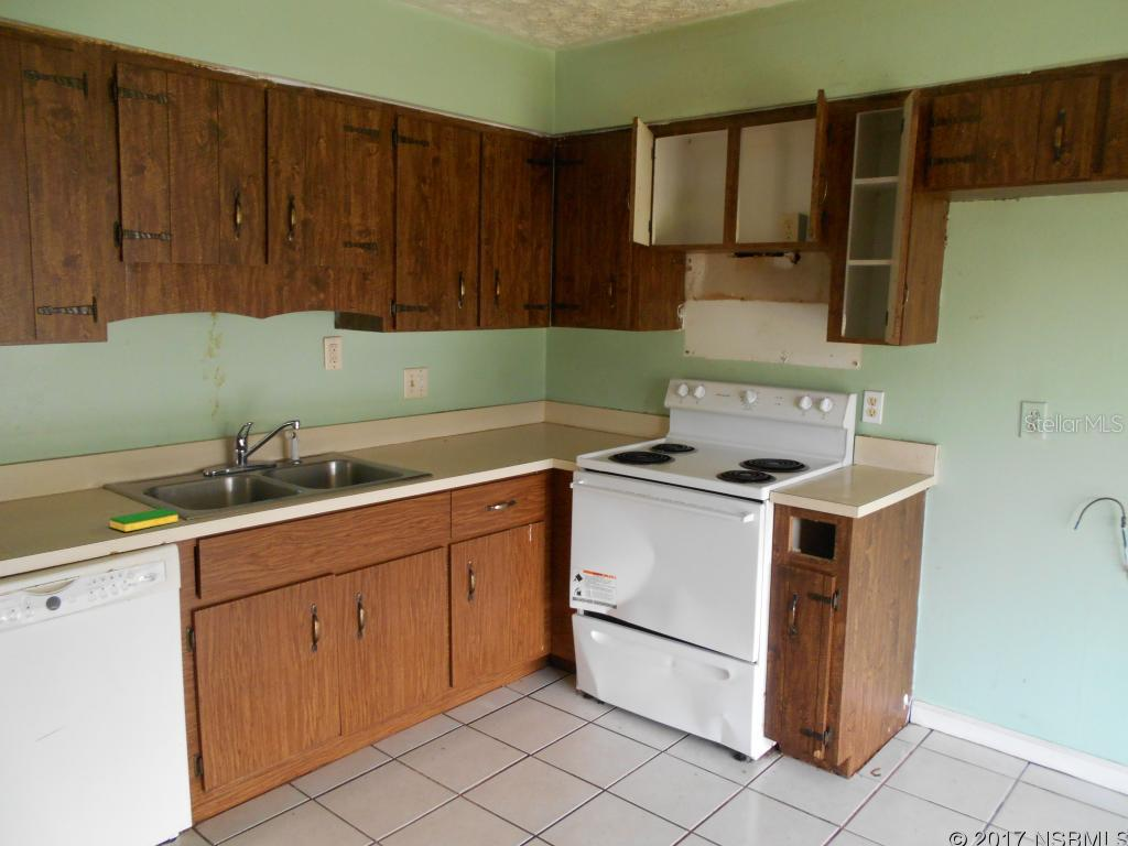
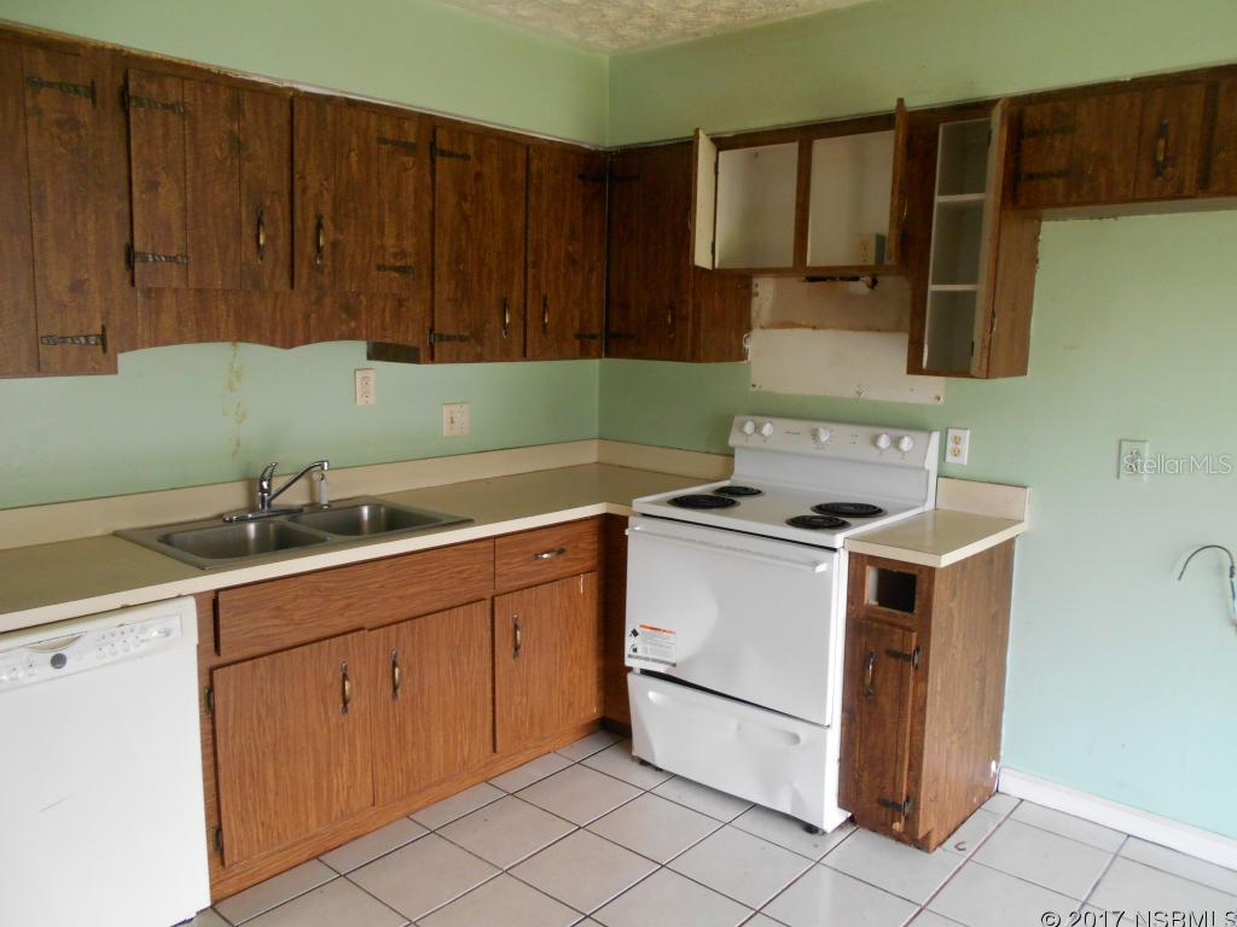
- dish sponge [109,508,180,533]
